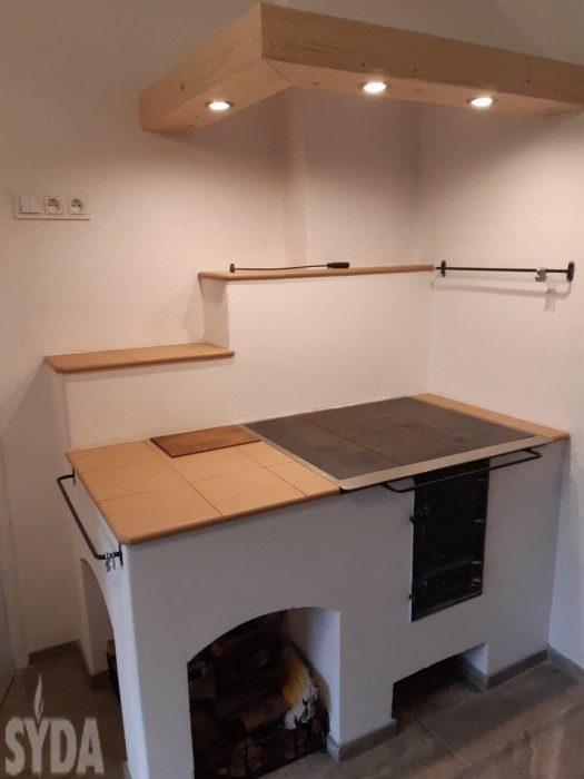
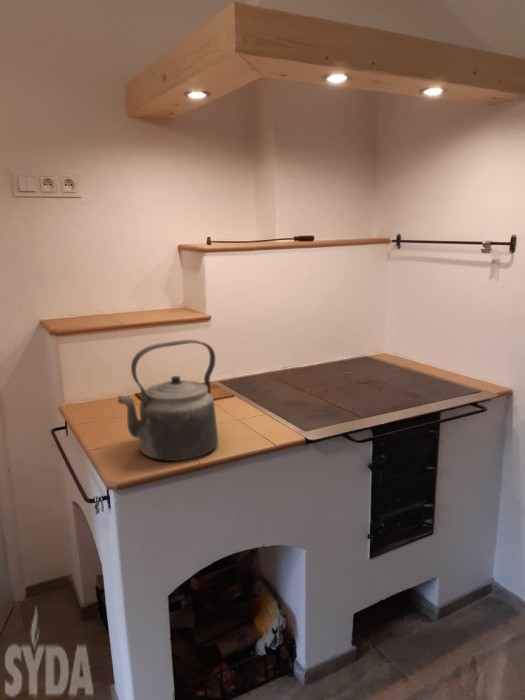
+ kettle [117,339,219,462]
